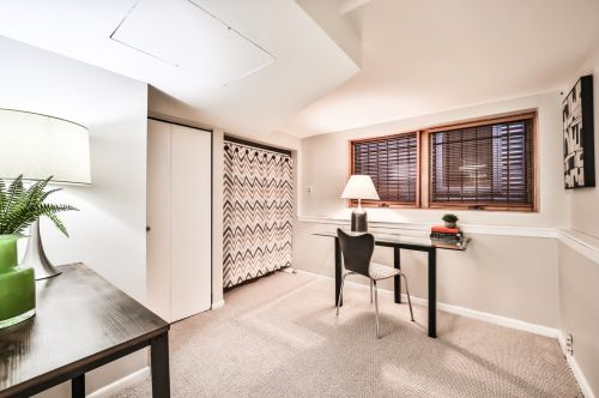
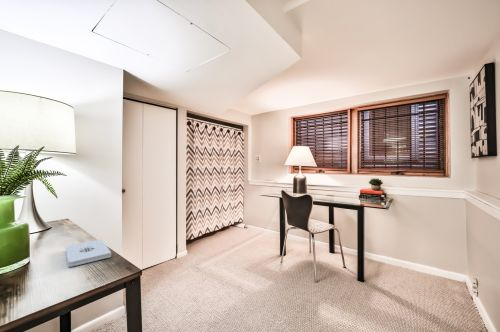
+ notepad [65,238,112,268]
